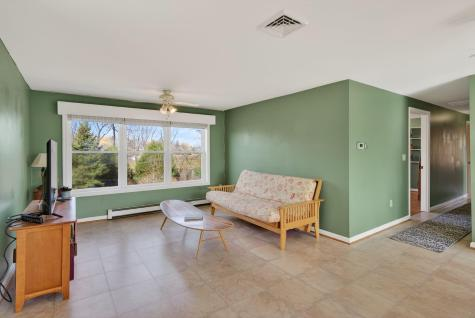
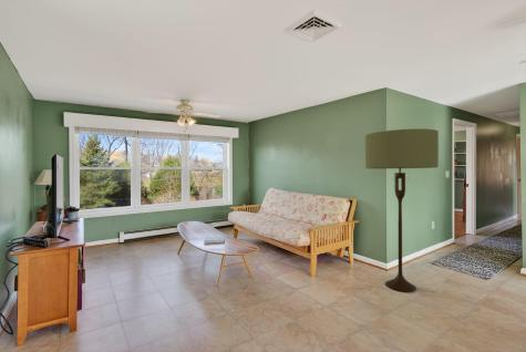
+ floor lamp [364,127,440,292]
